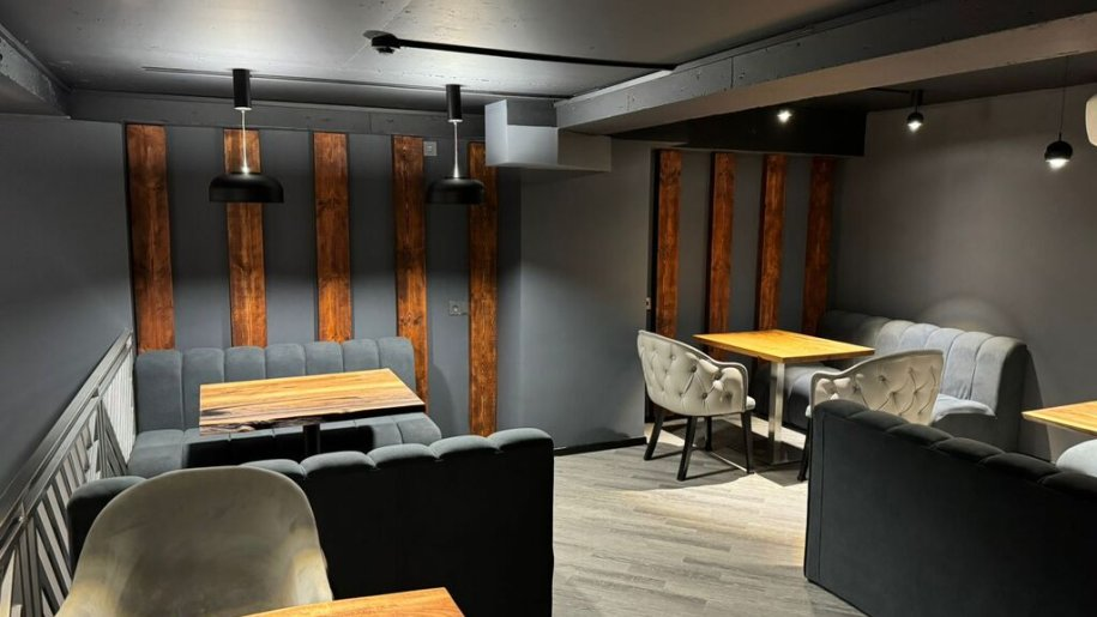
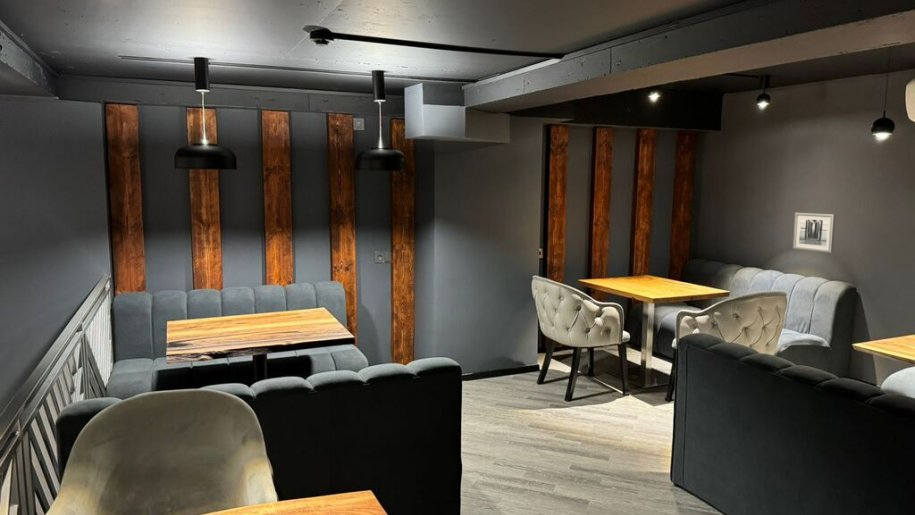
+ wall art [792,212,837,254]
